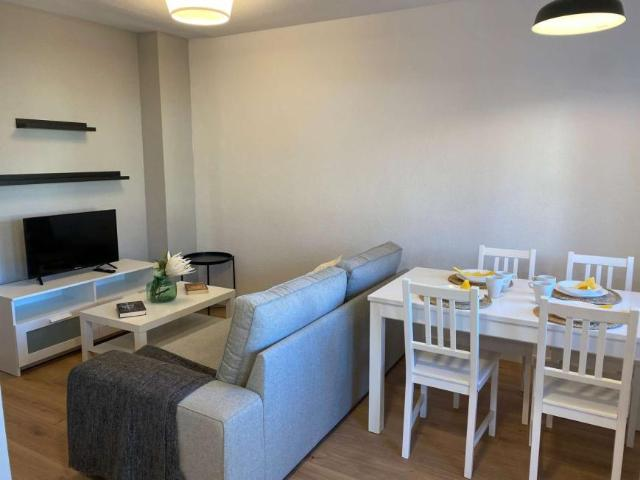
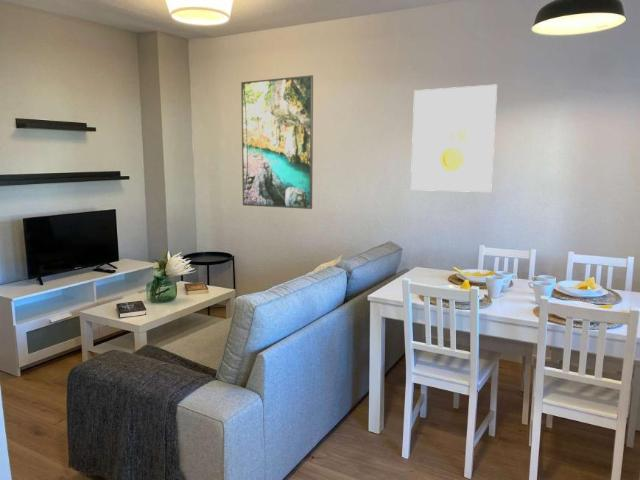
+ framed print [410,84,498,193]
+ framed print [240,74,314,210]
